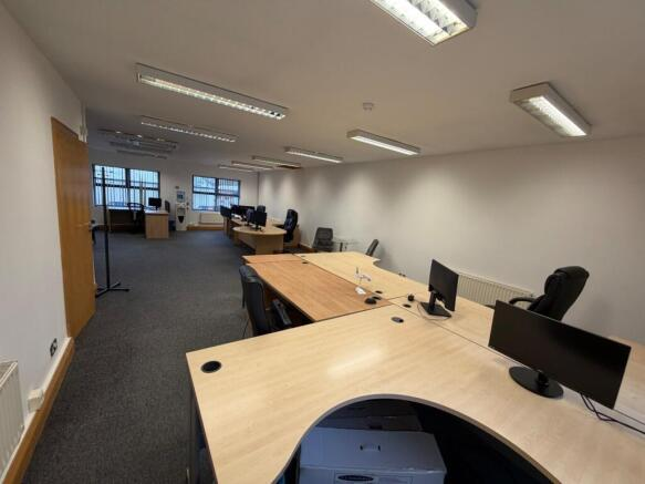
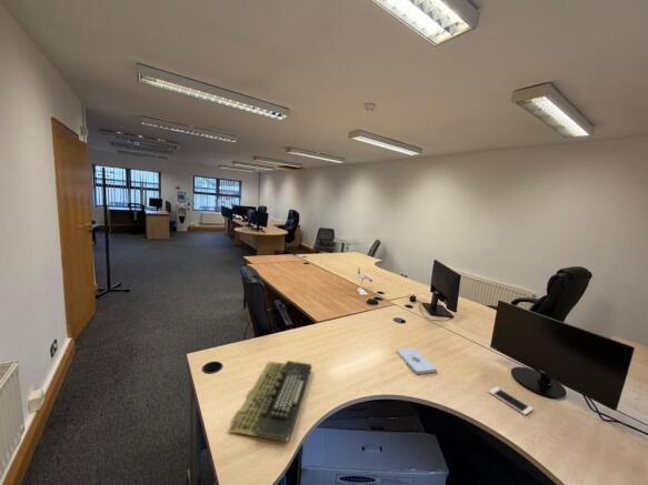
+ cell phone [488,385,534,416]
+ computer keyboard [227,360,312,443]
+ notepad [396,347,438,375]
